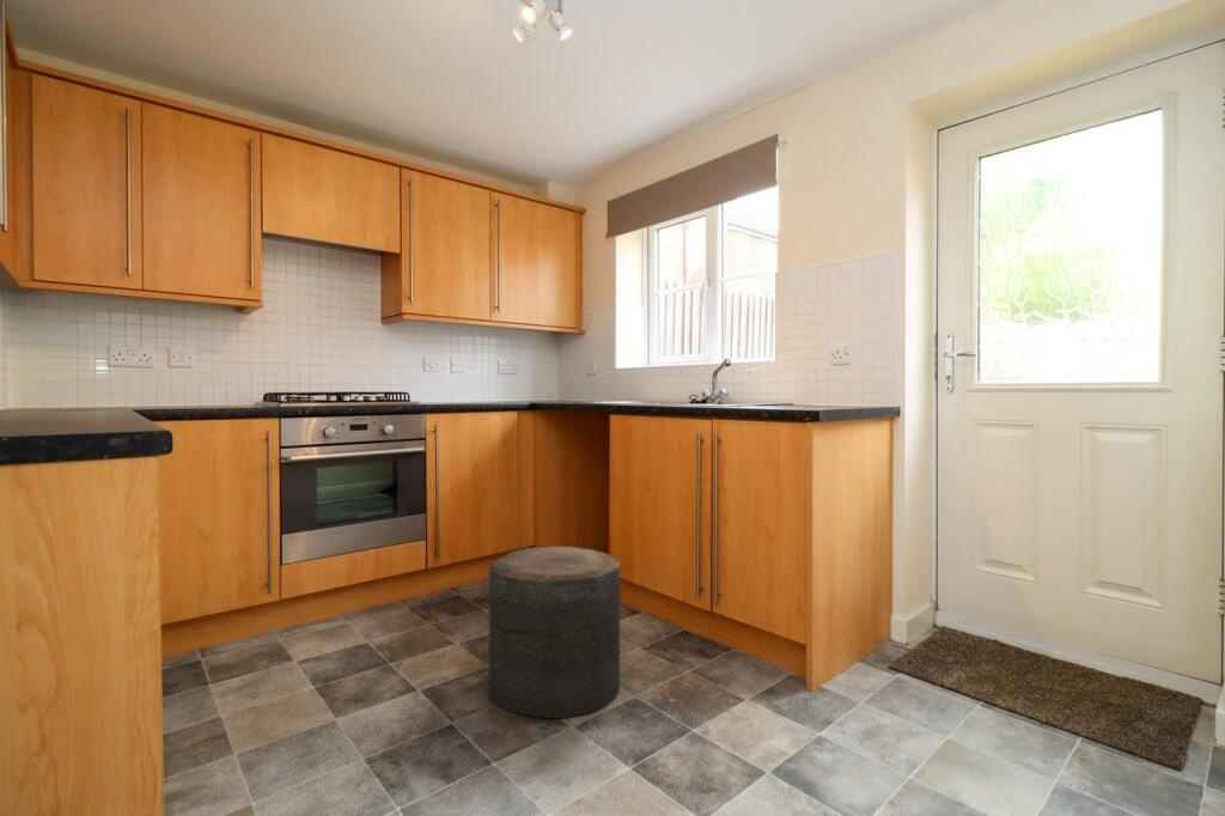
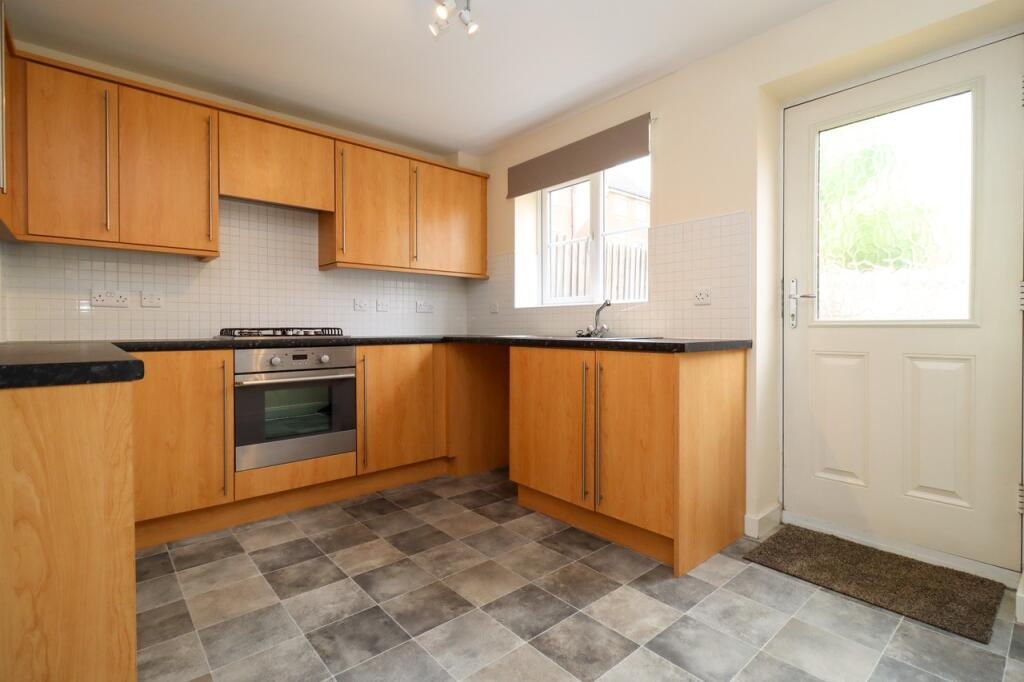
- stool [488,546,621,719]
